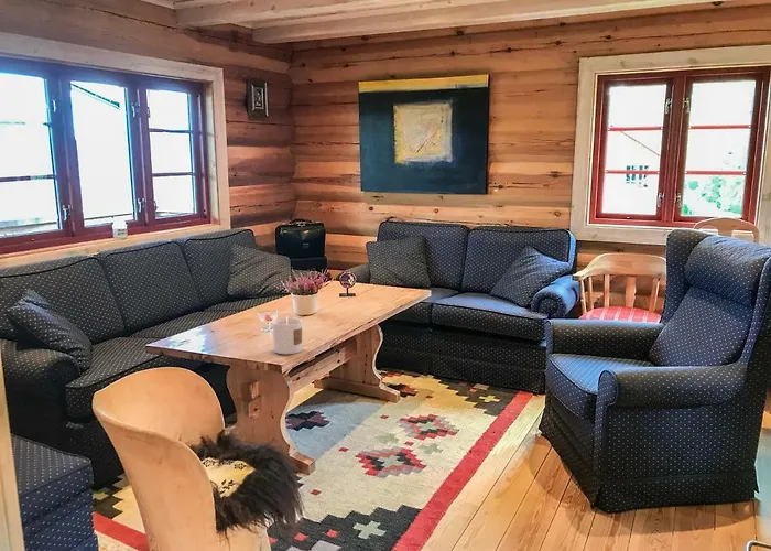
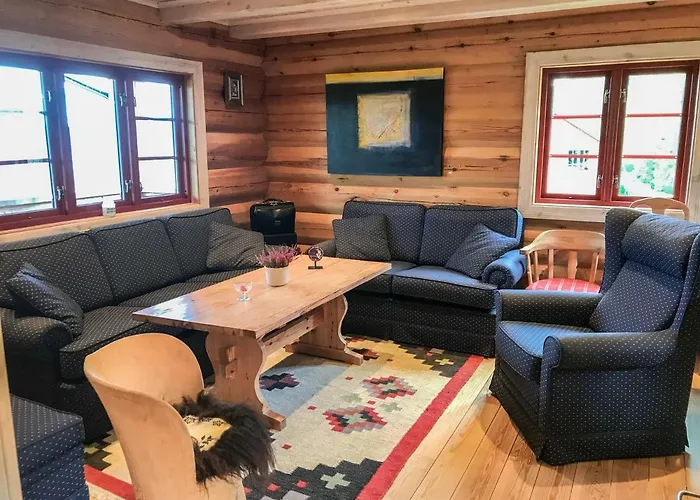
- candle [271,315,303,355]
